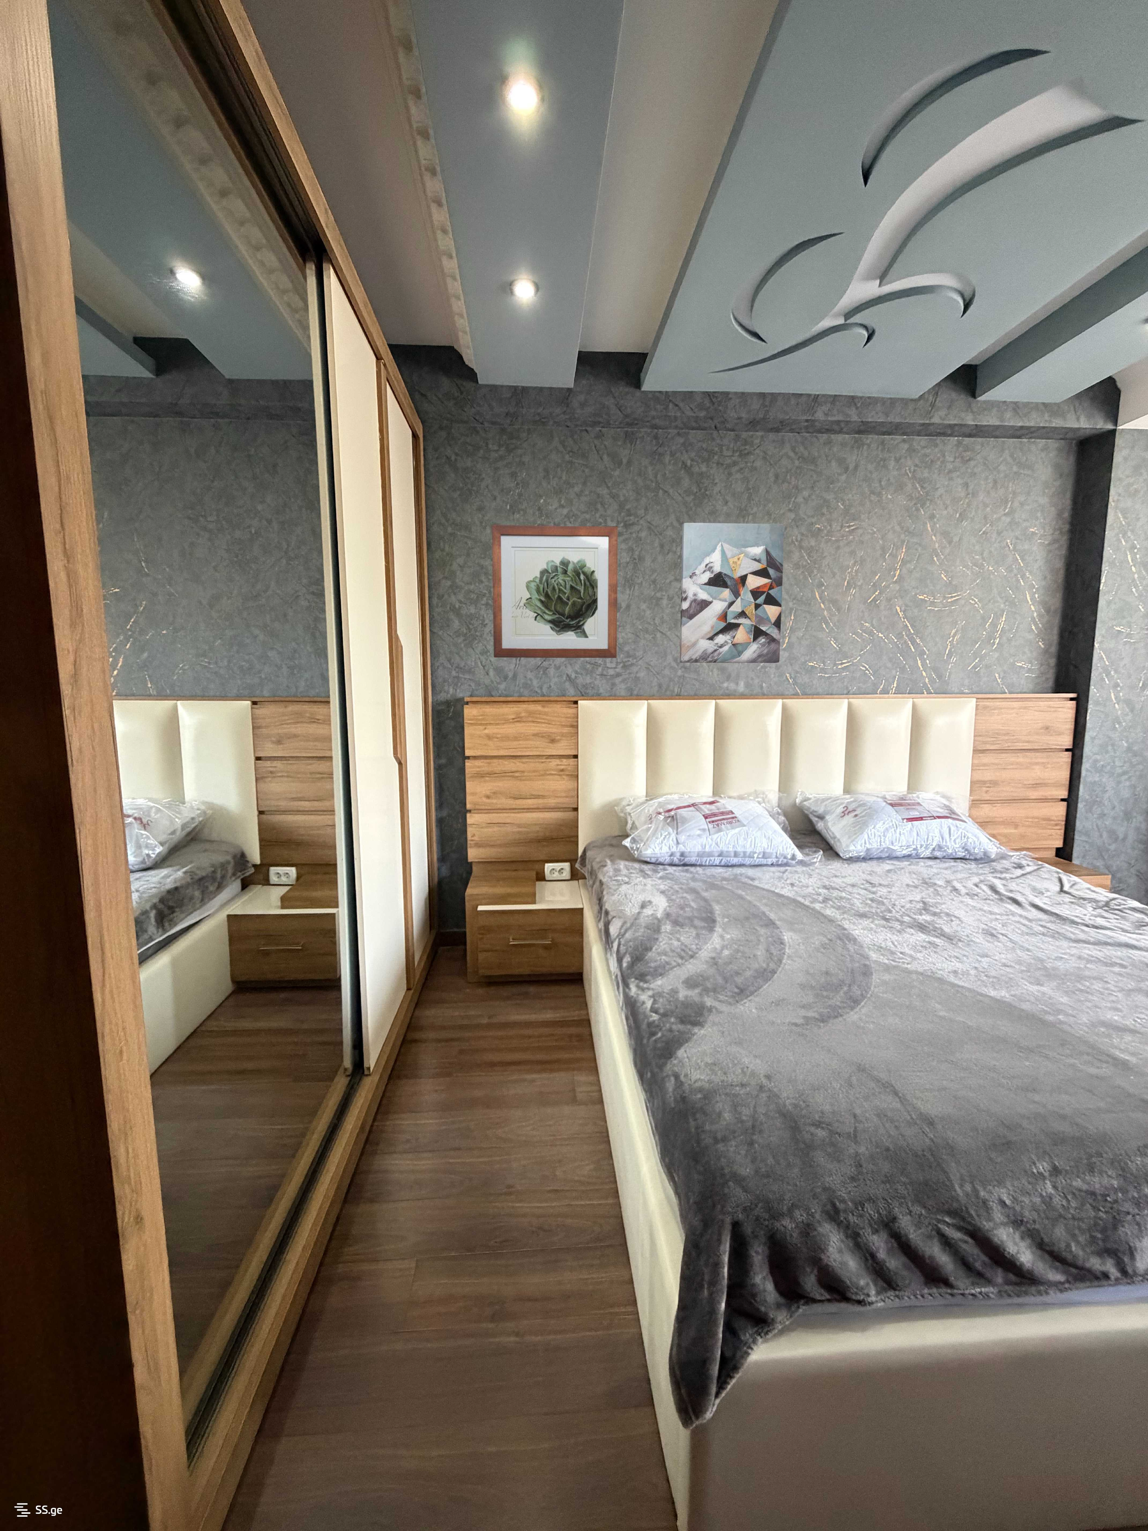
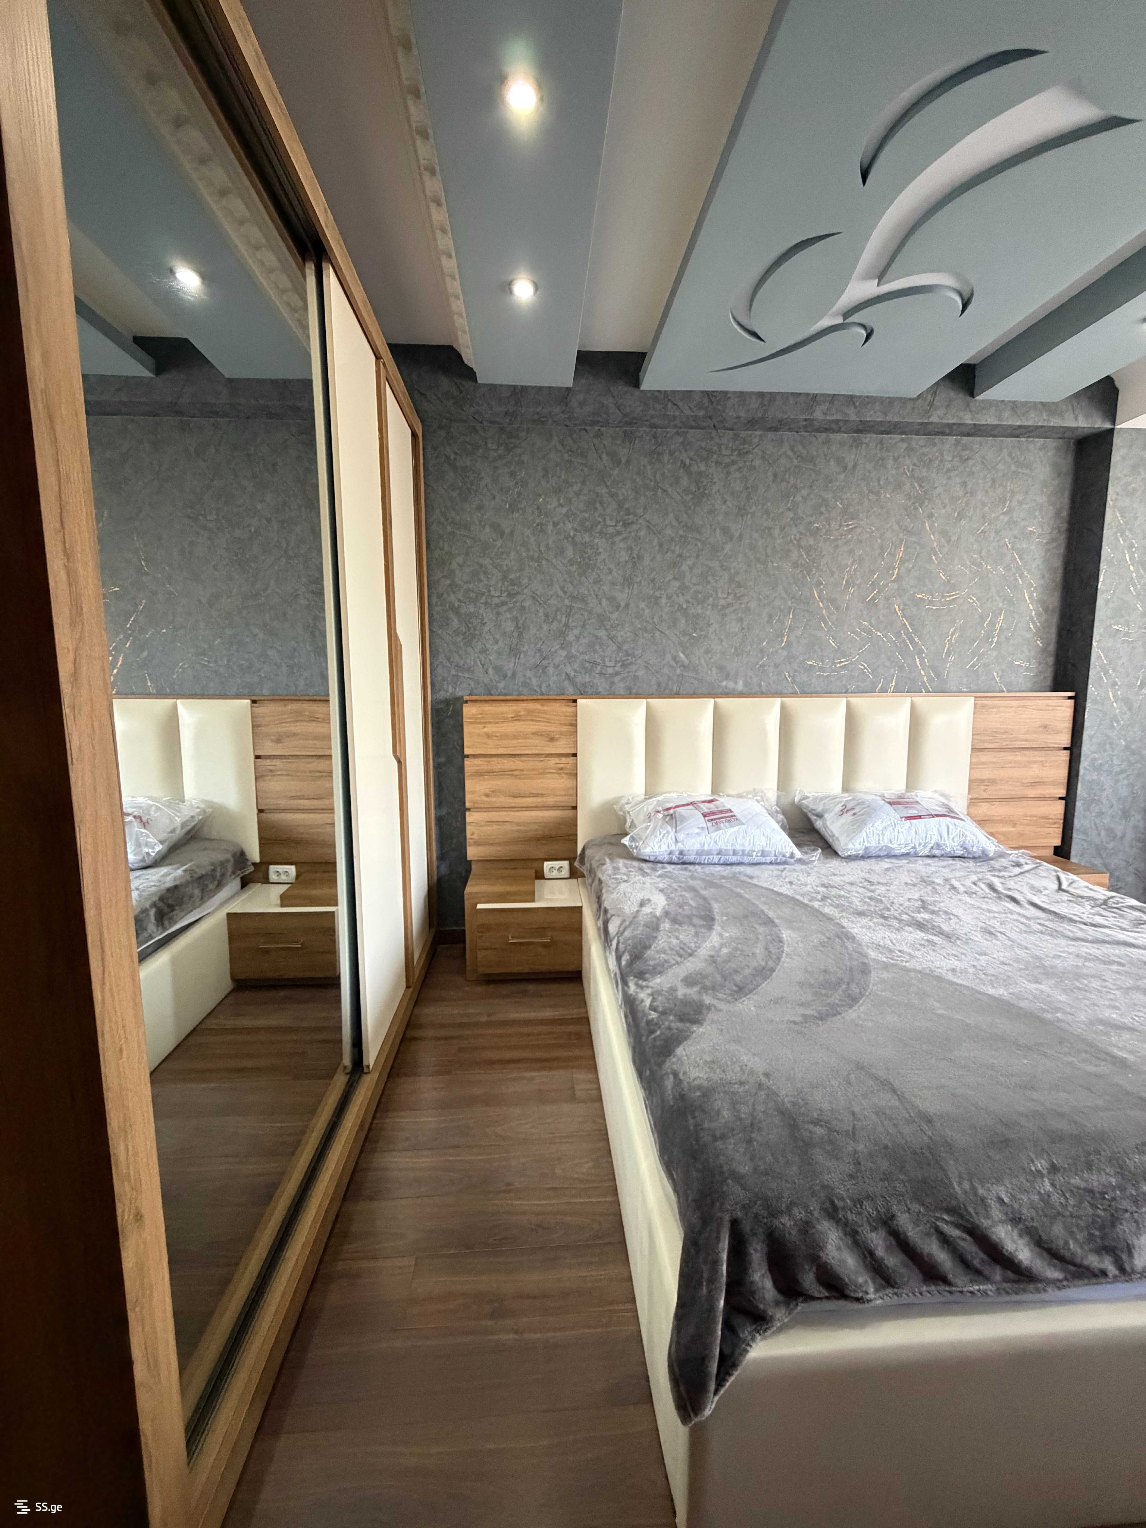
- wall art [679,522,785,663]
- wall art [492,524,619,658]
